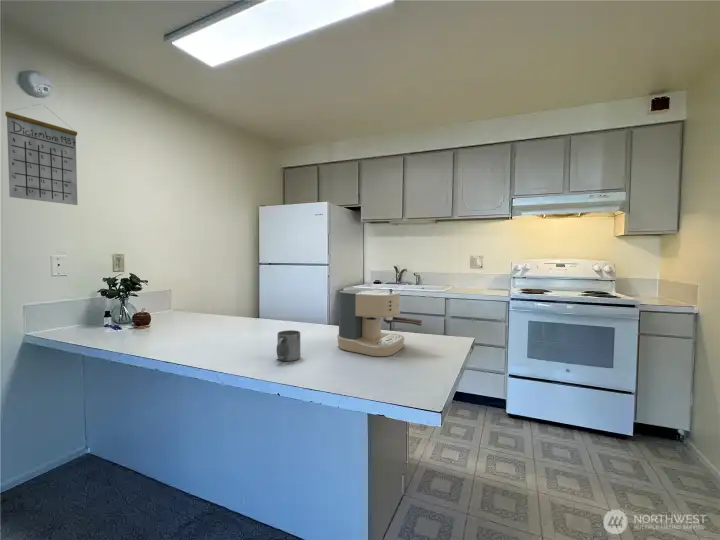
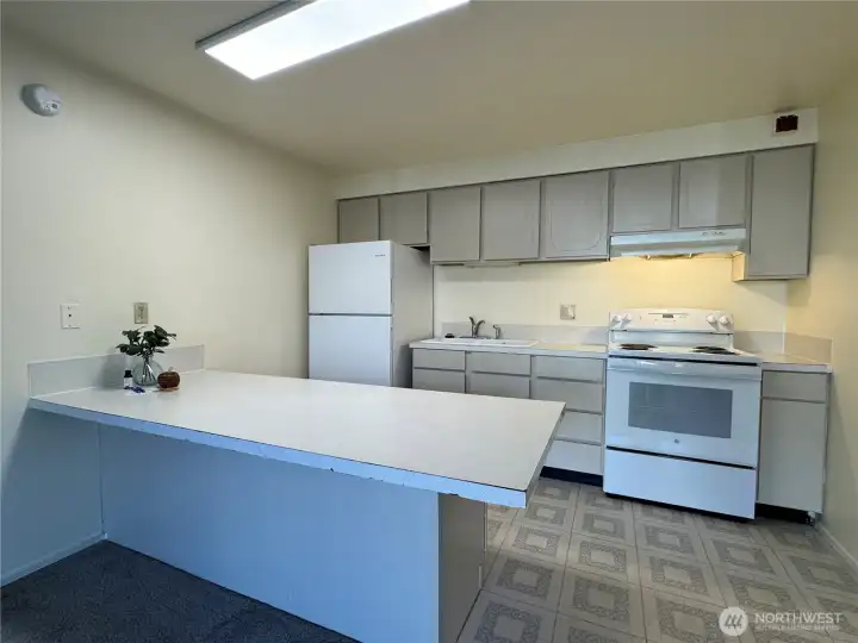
- calendar [4,103,78,206]
- coffee maker [336,287,423,357]
- mug [276,329,301,362]
